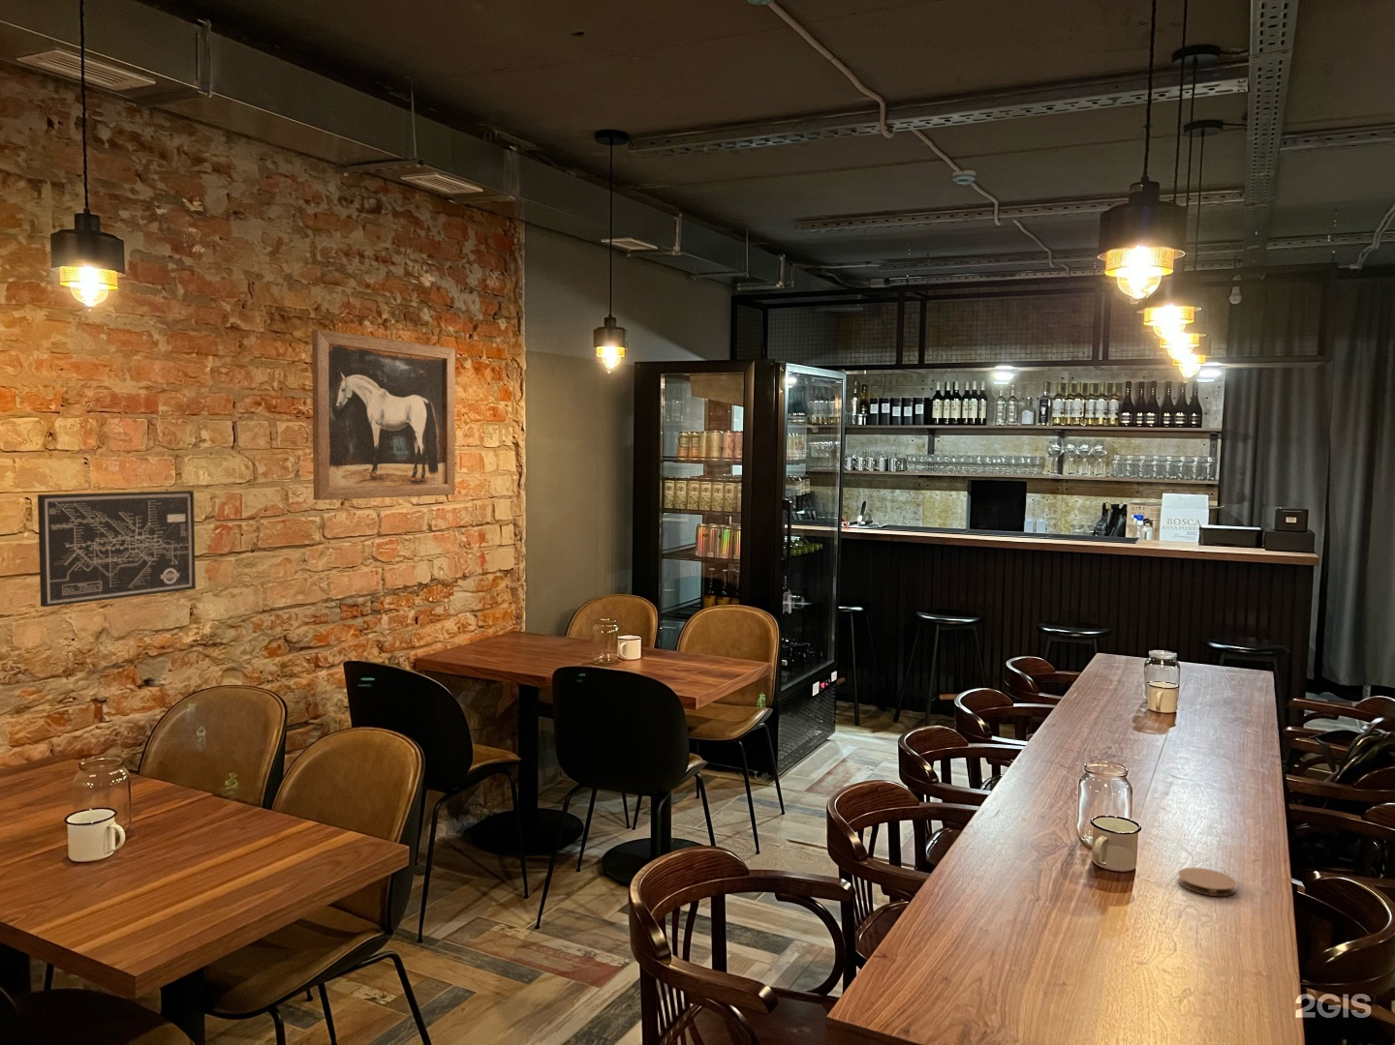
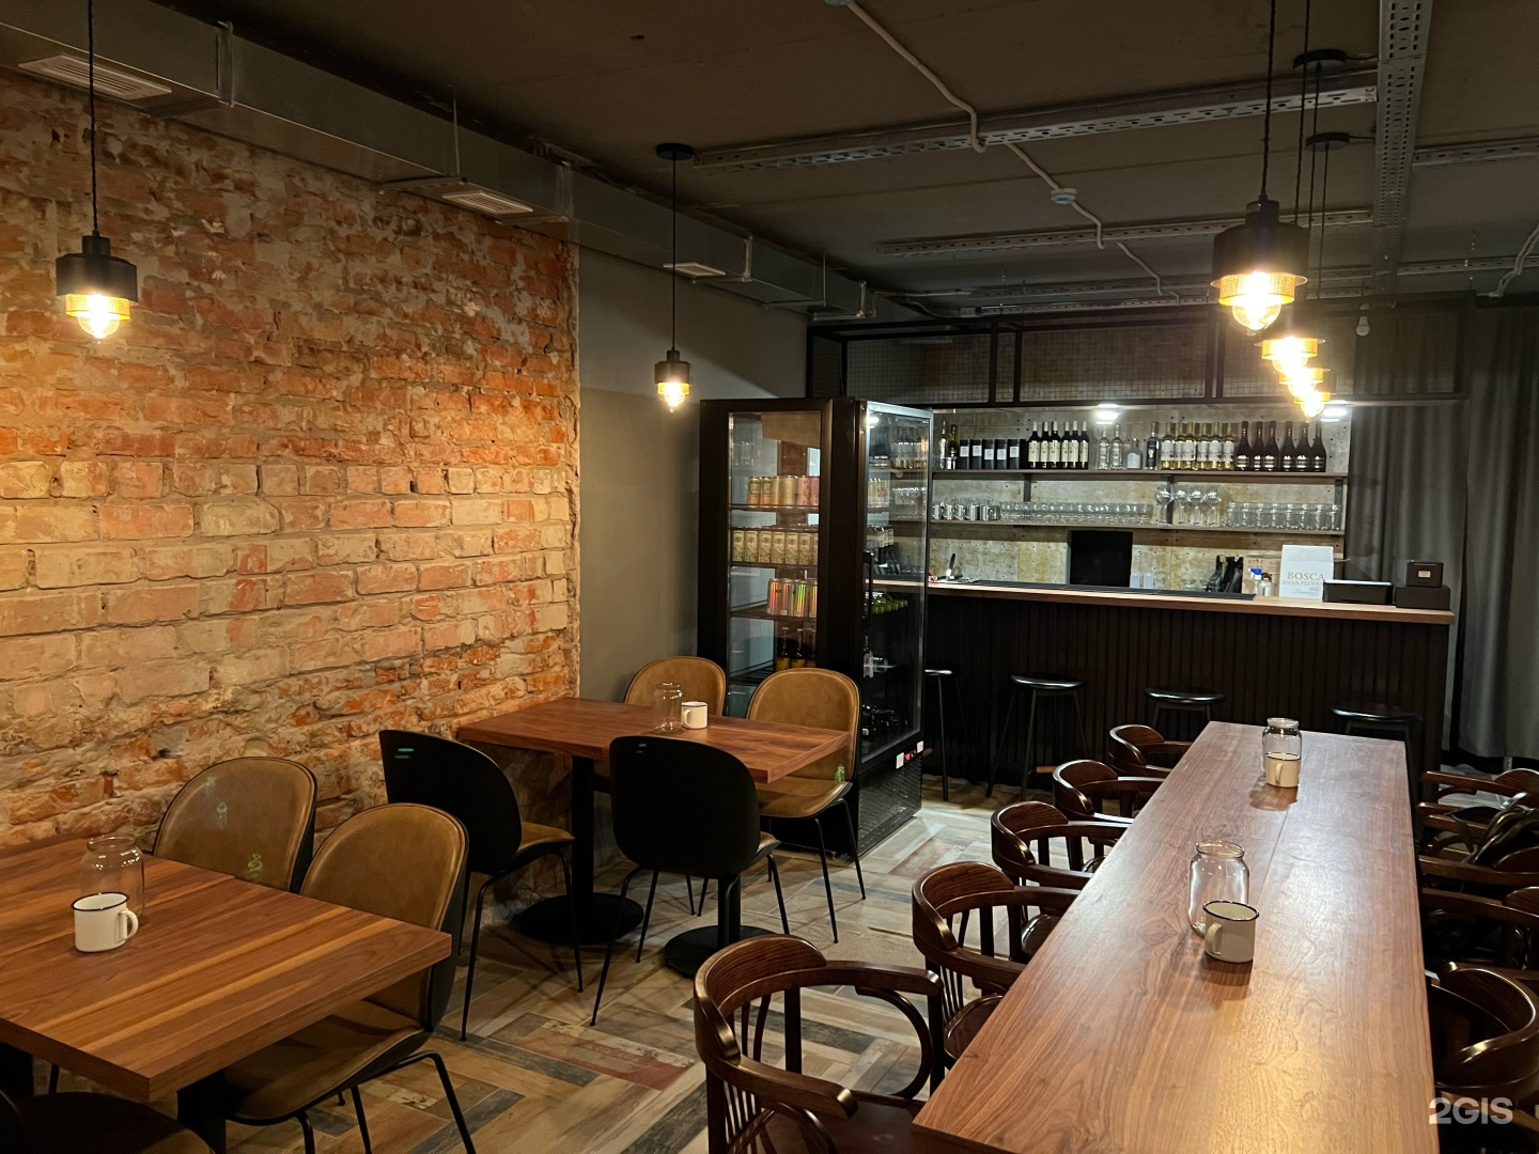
- coaster [1178,867,1237,897]
- wall art [37,490,197,608]
- wall art [311,328,456,502]
